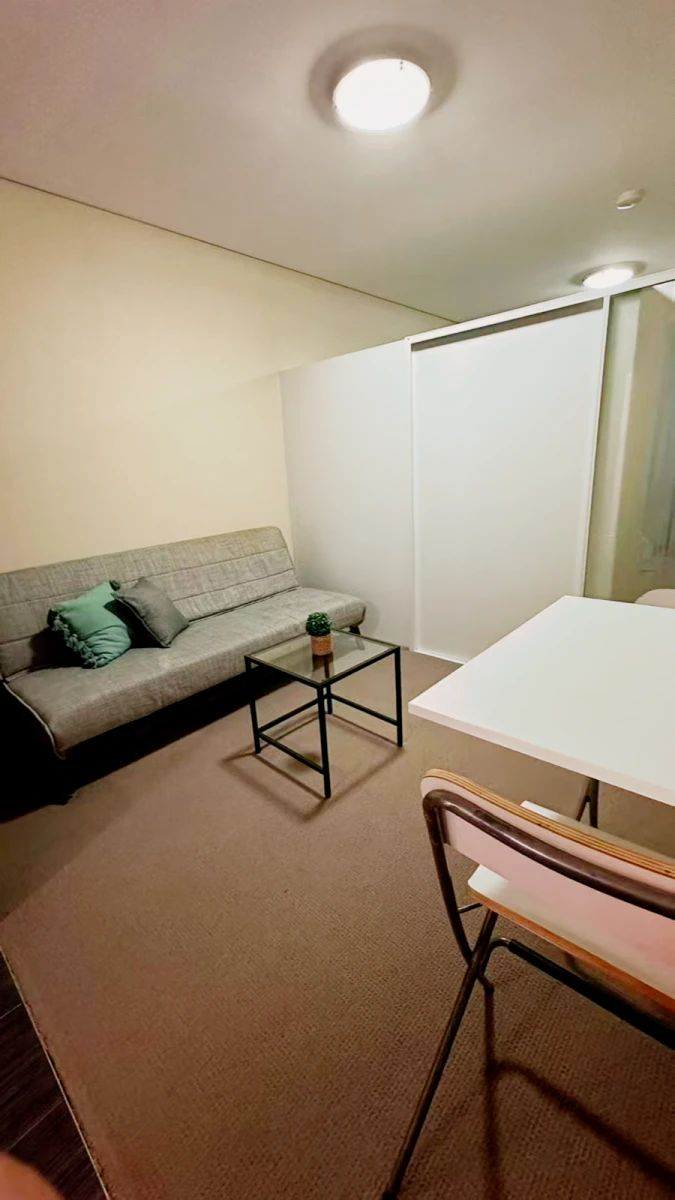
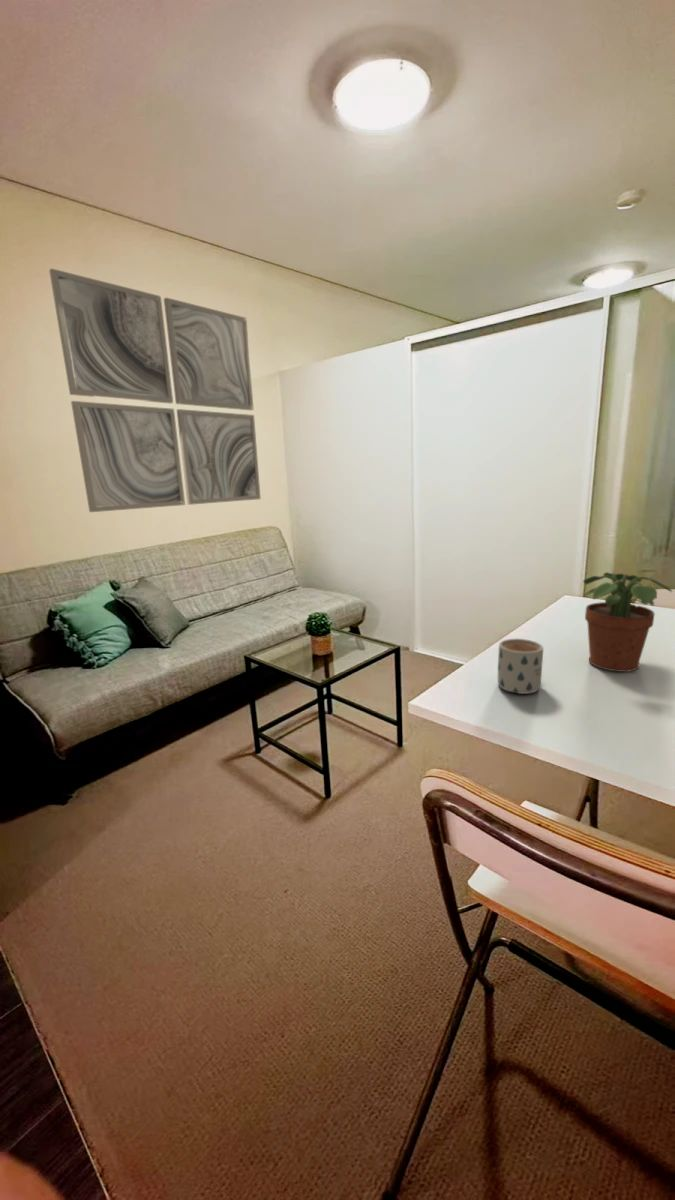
+ mug [497,638,544,695]
+ potted plant [582,571,673,673]
+ wall art [48,267,262,513]
